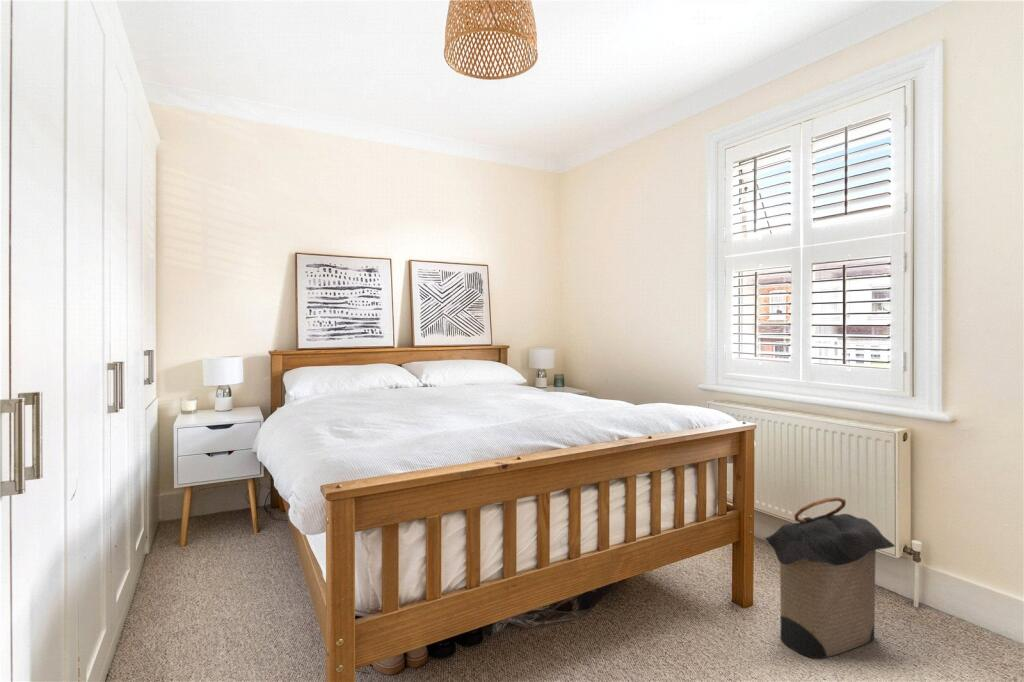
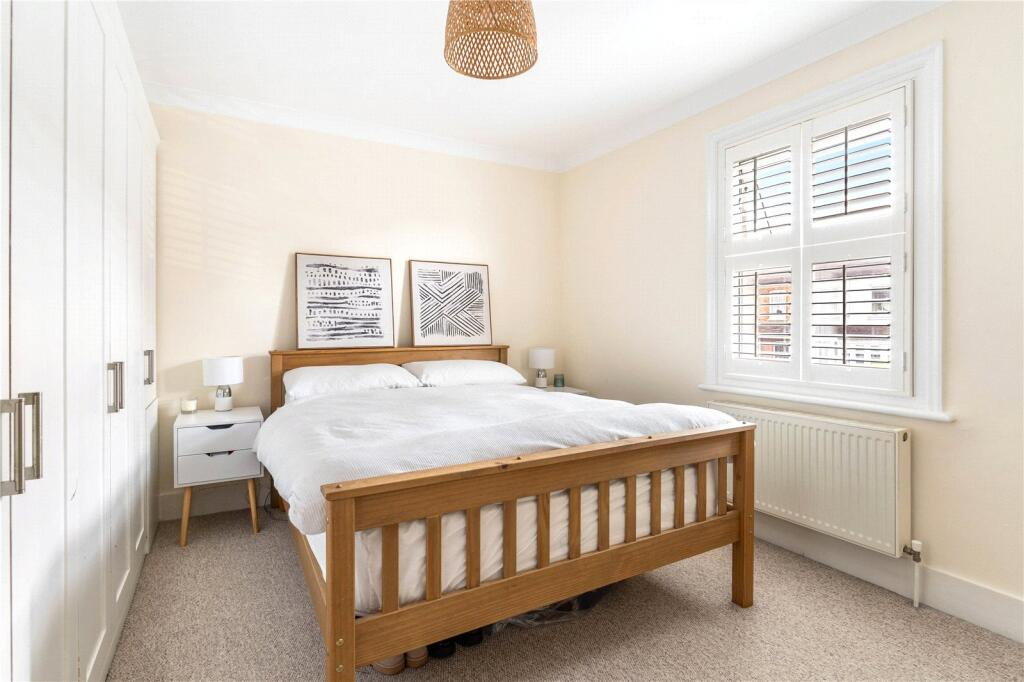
- laundry hamper [763,496,896,659]
